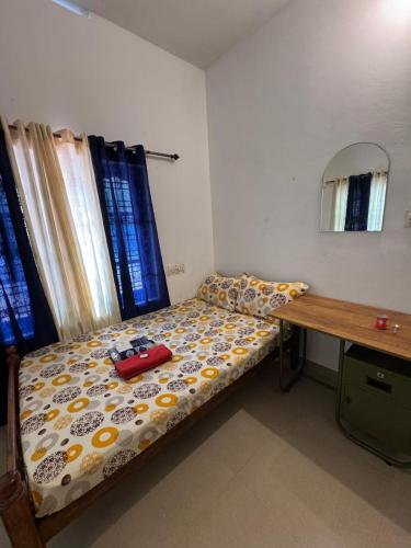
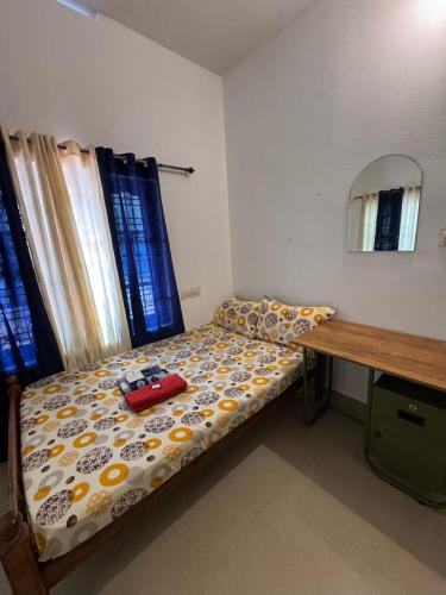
- mug [374,313,400,334]
